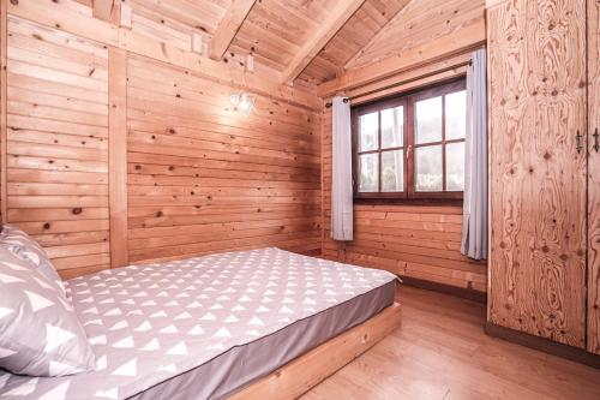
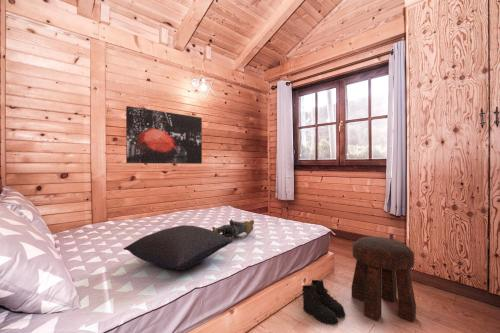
+ boots [301,279,346,326]
+ teddy bear [211,218,255,238]
+ stool [351,235,417,323]
+ wall art [125,105,203,165]
+ pillow [123,224,234,271]
